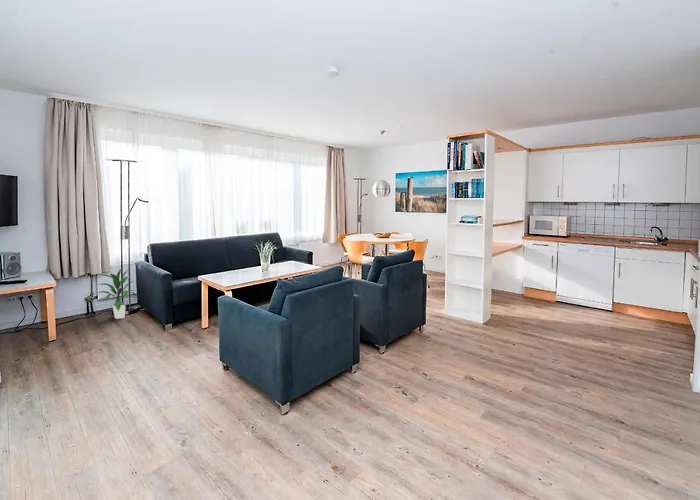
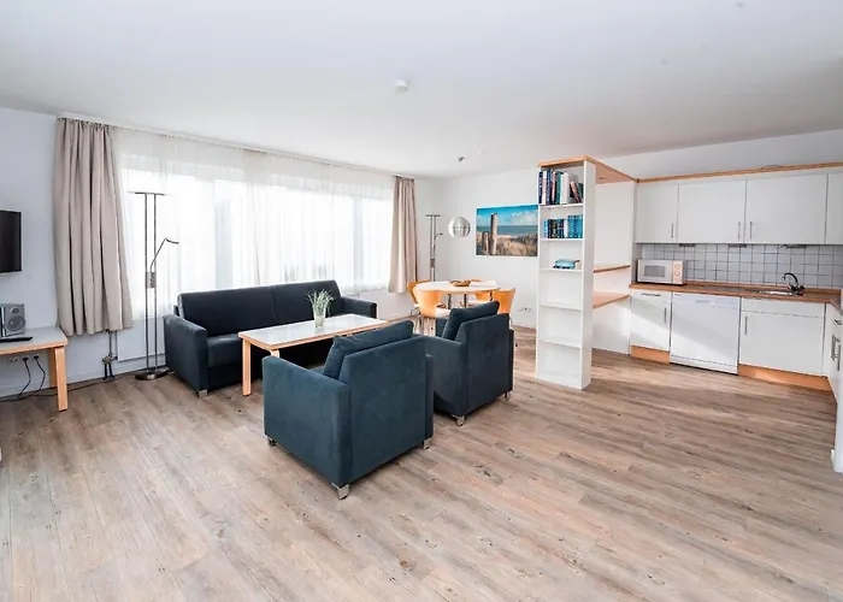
- indoor plant [95,267,138,320]
